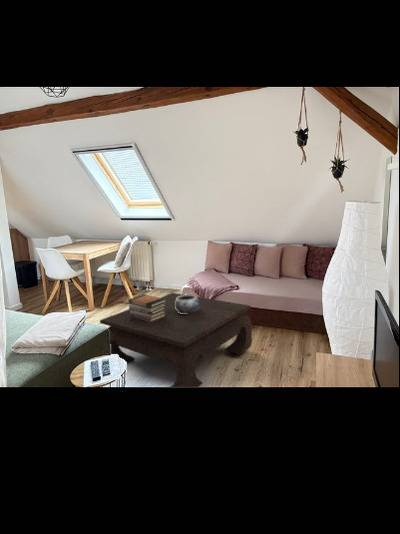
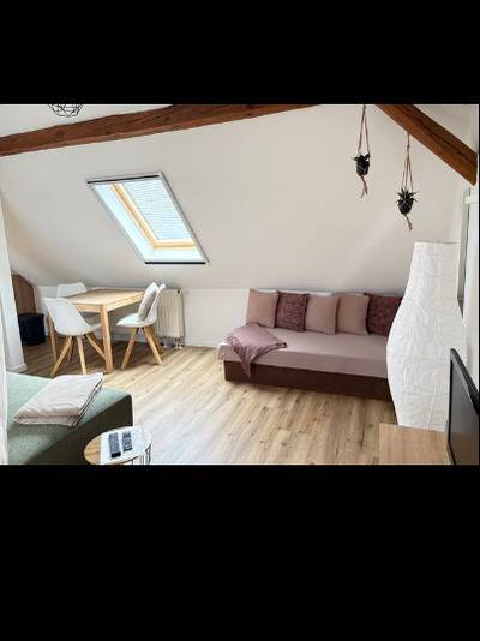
- book stack [127,294,166,322]
- coffee table [99,292,253,388]
- decorative bowl [175,294,199,314]
